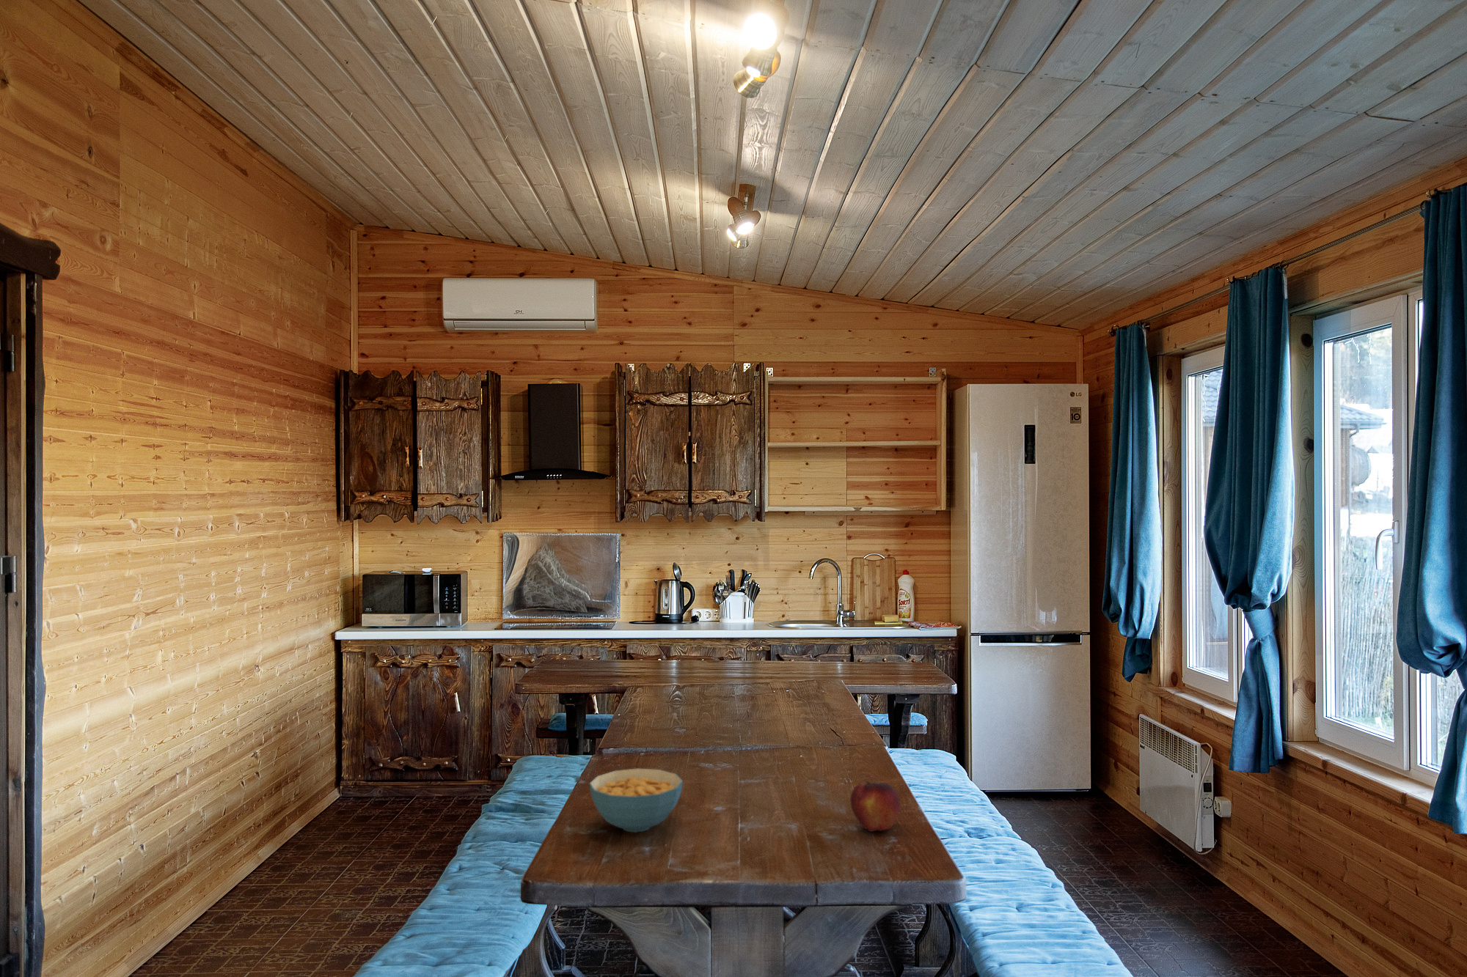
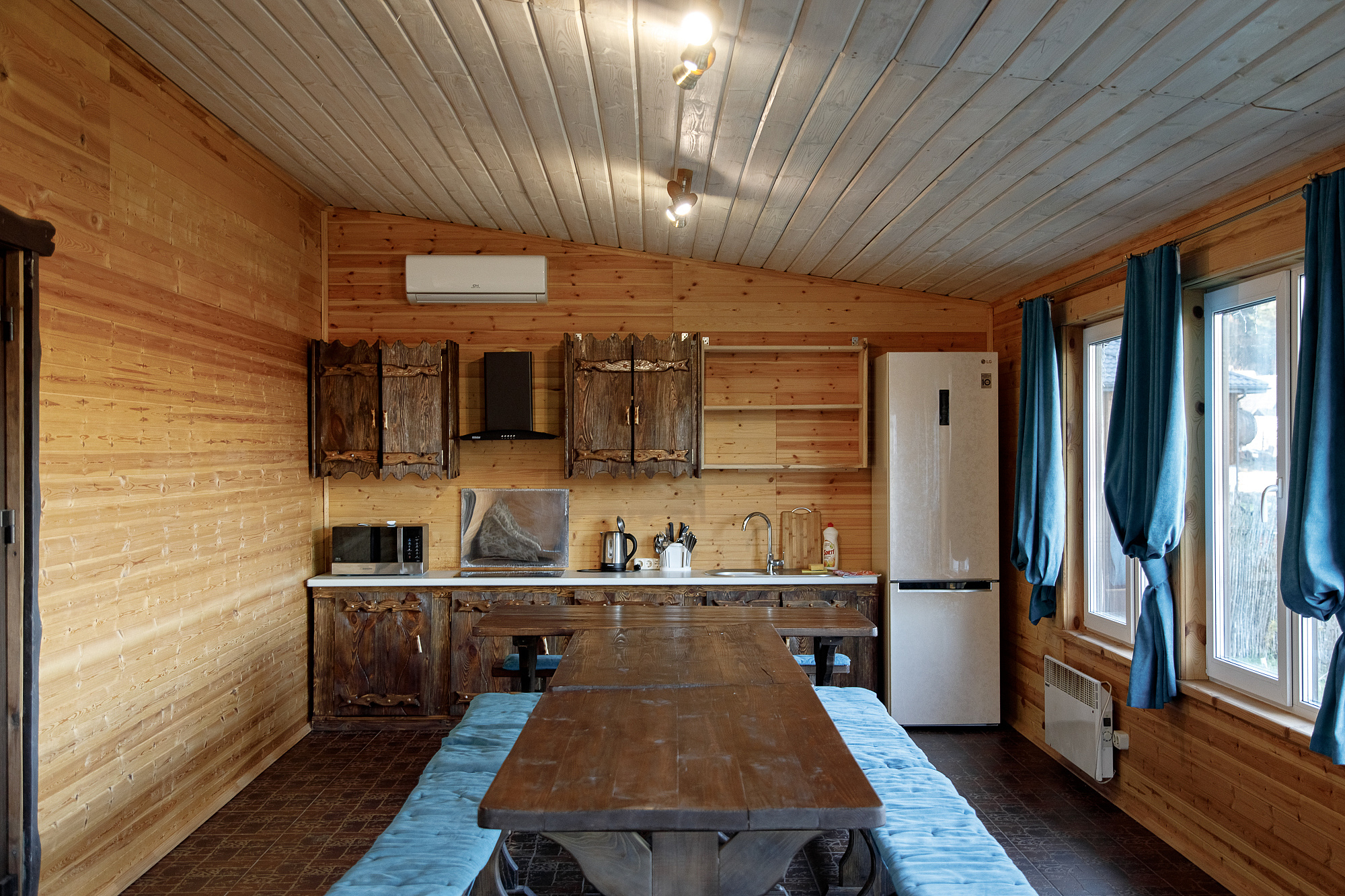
- cereal bowl [588,768,684,833]
- fruit [850,780,901,833]
